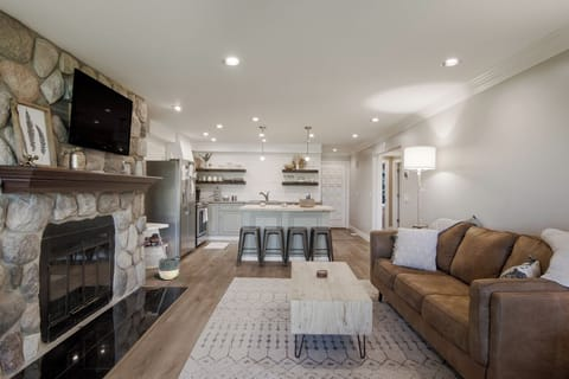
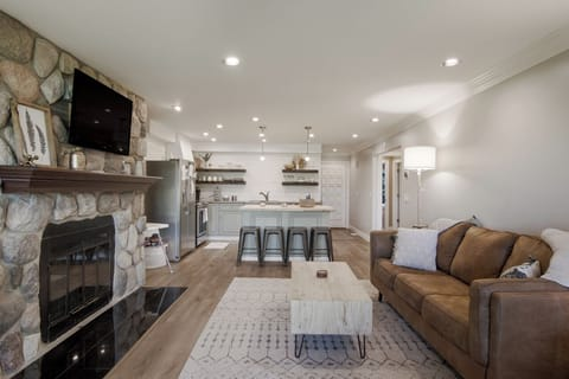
- planter [158,256,180,281]
